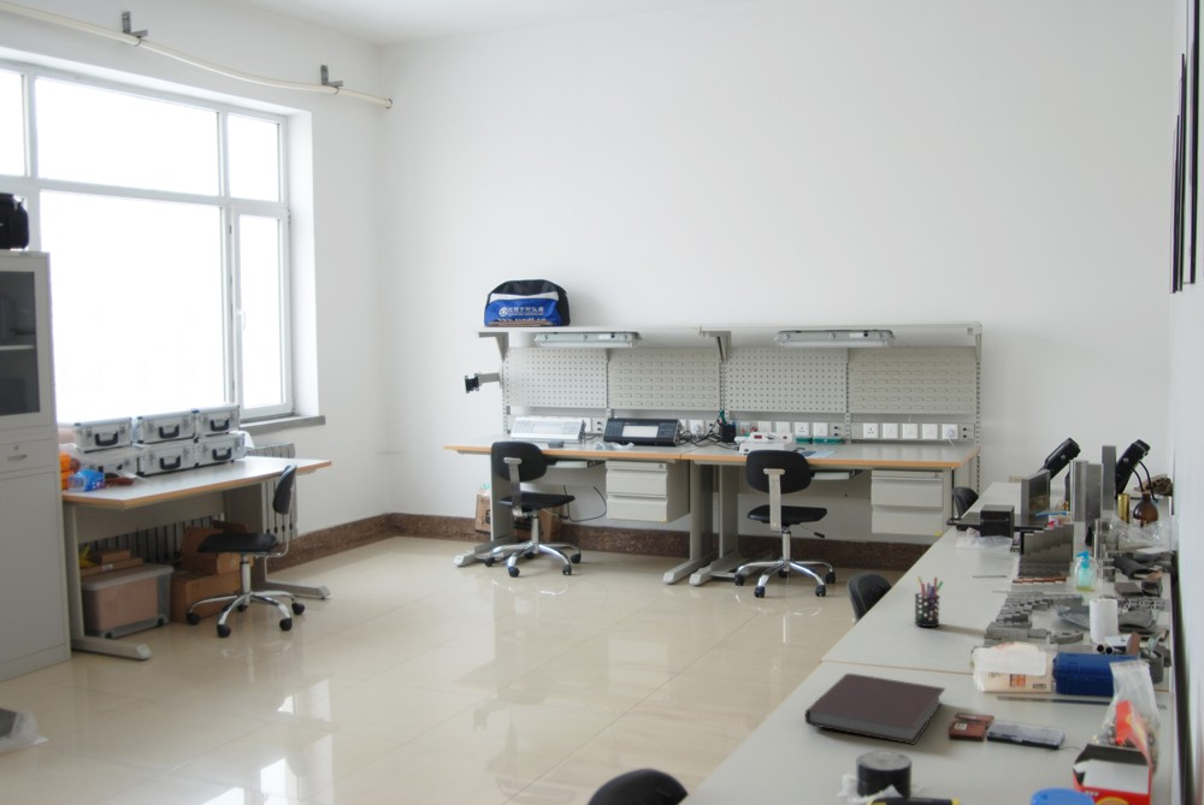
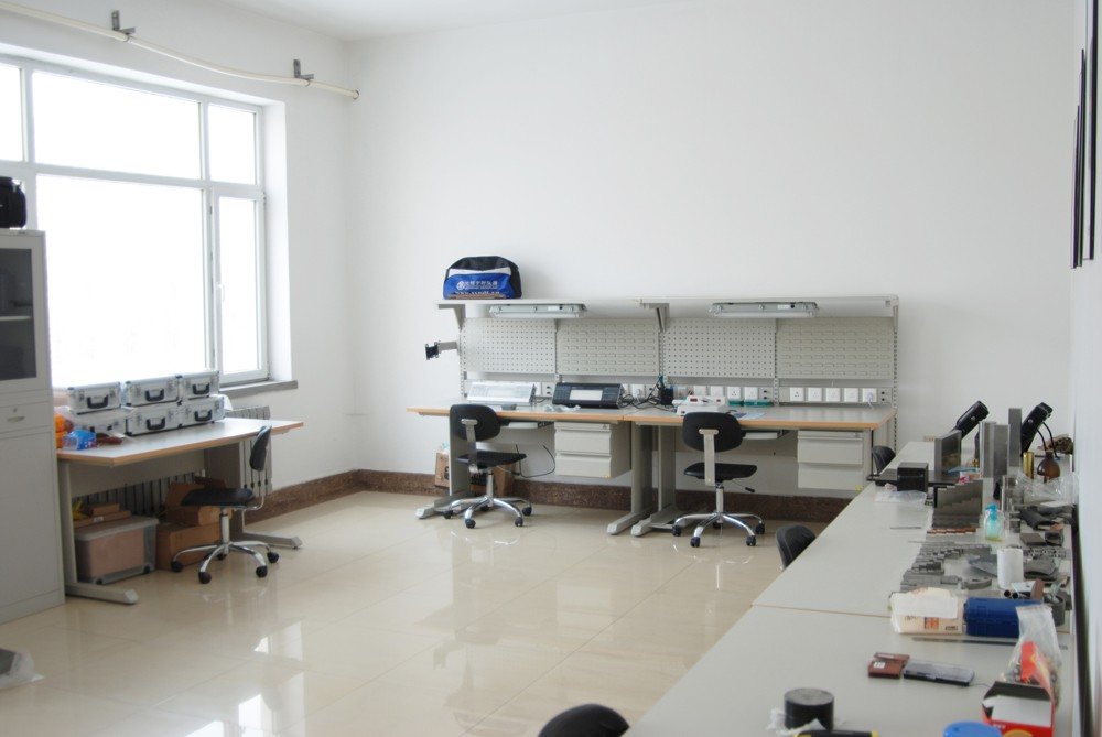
- notebook [804,673,946,746]
- pen holder [913,575,944,628]
